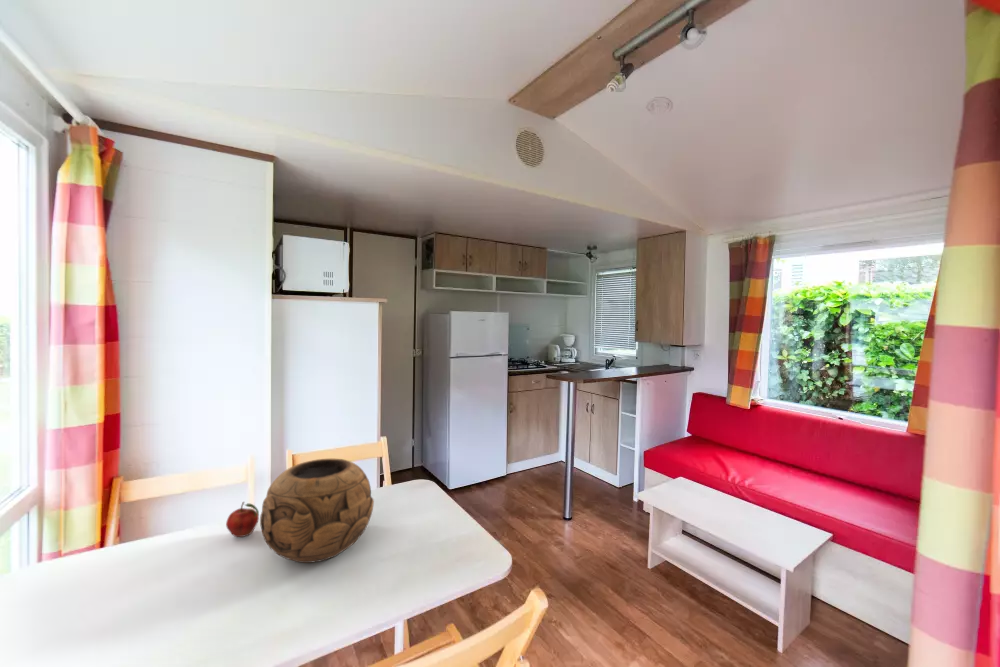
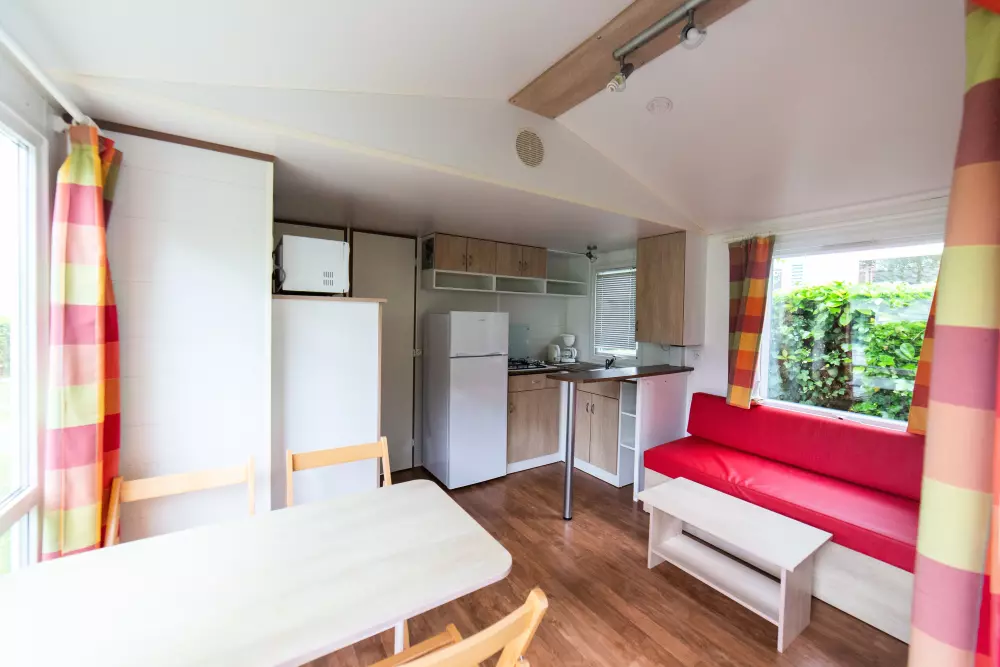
- fruit [225,501,260,538]
- decorative bowl [259,458,375,564]
